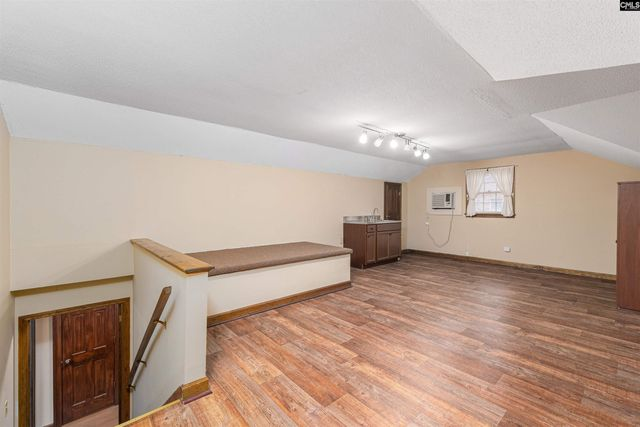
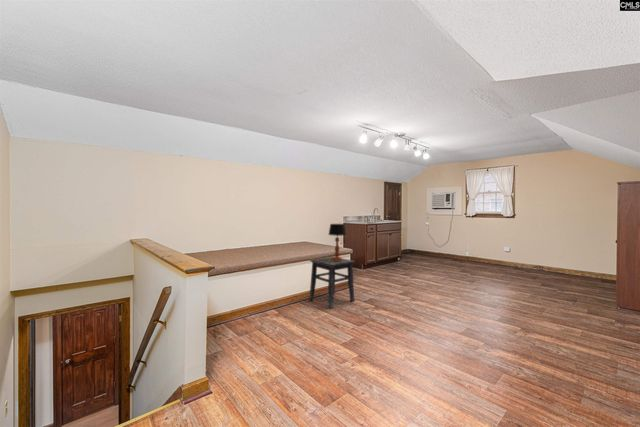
+ side table [308,256,356,309]
+ table lamp [327,223,347,261]
